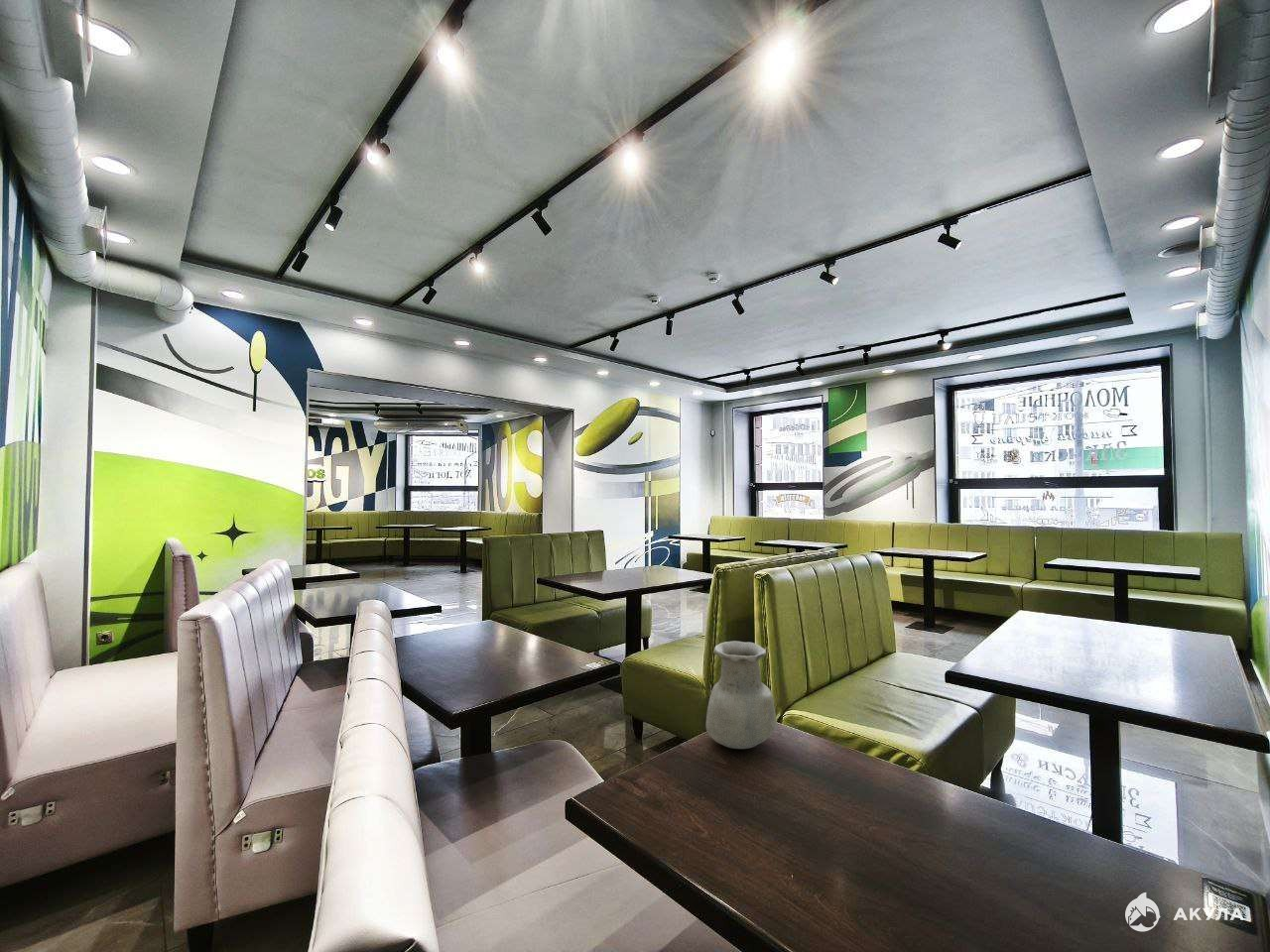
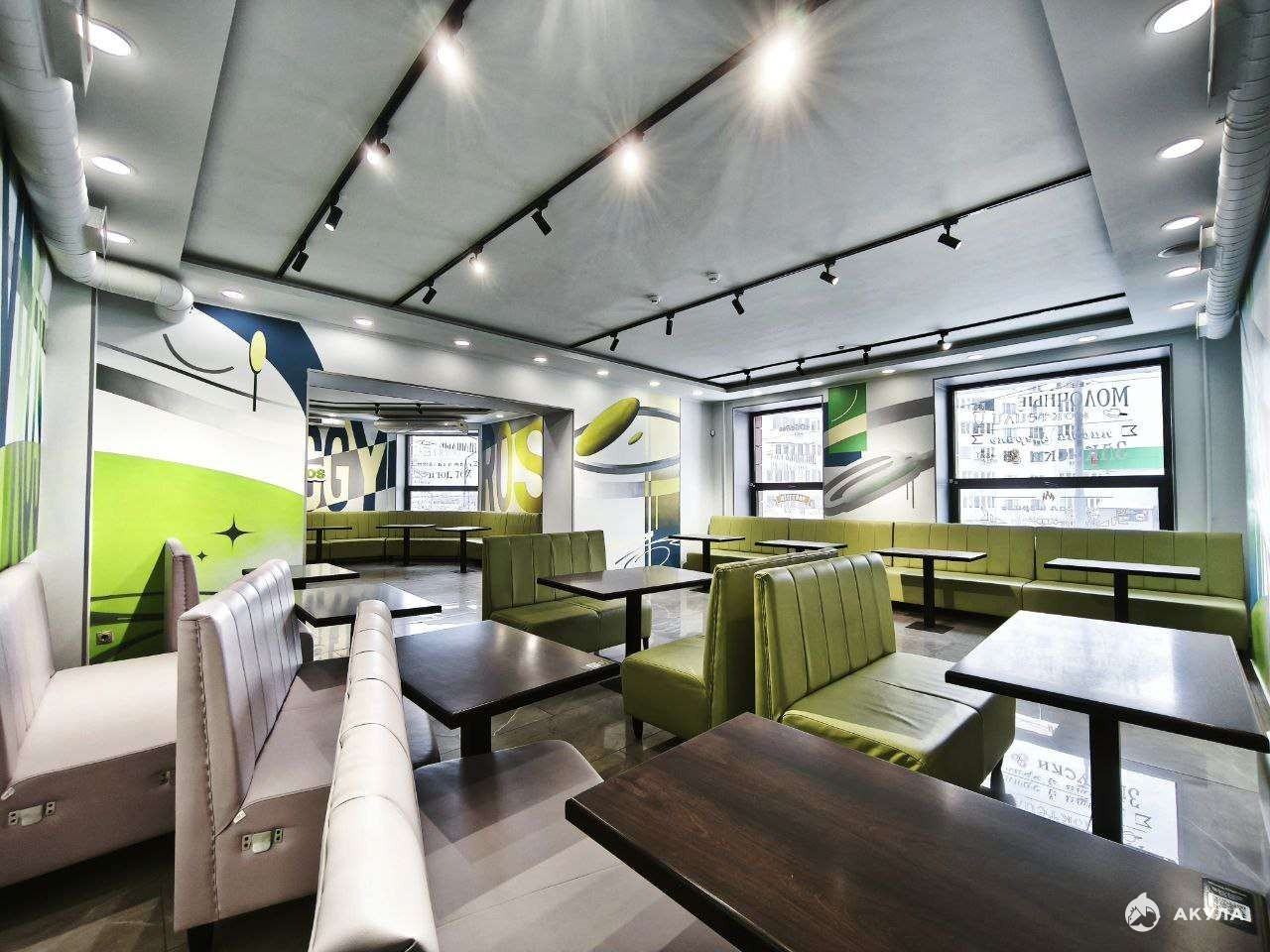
- vase [705,640,777,750]
